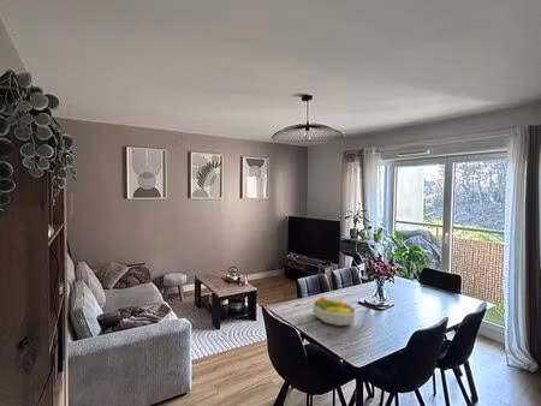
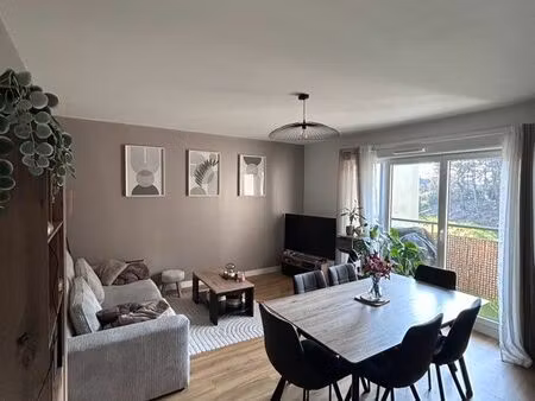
- fruit bowl [311,295,357,327]
